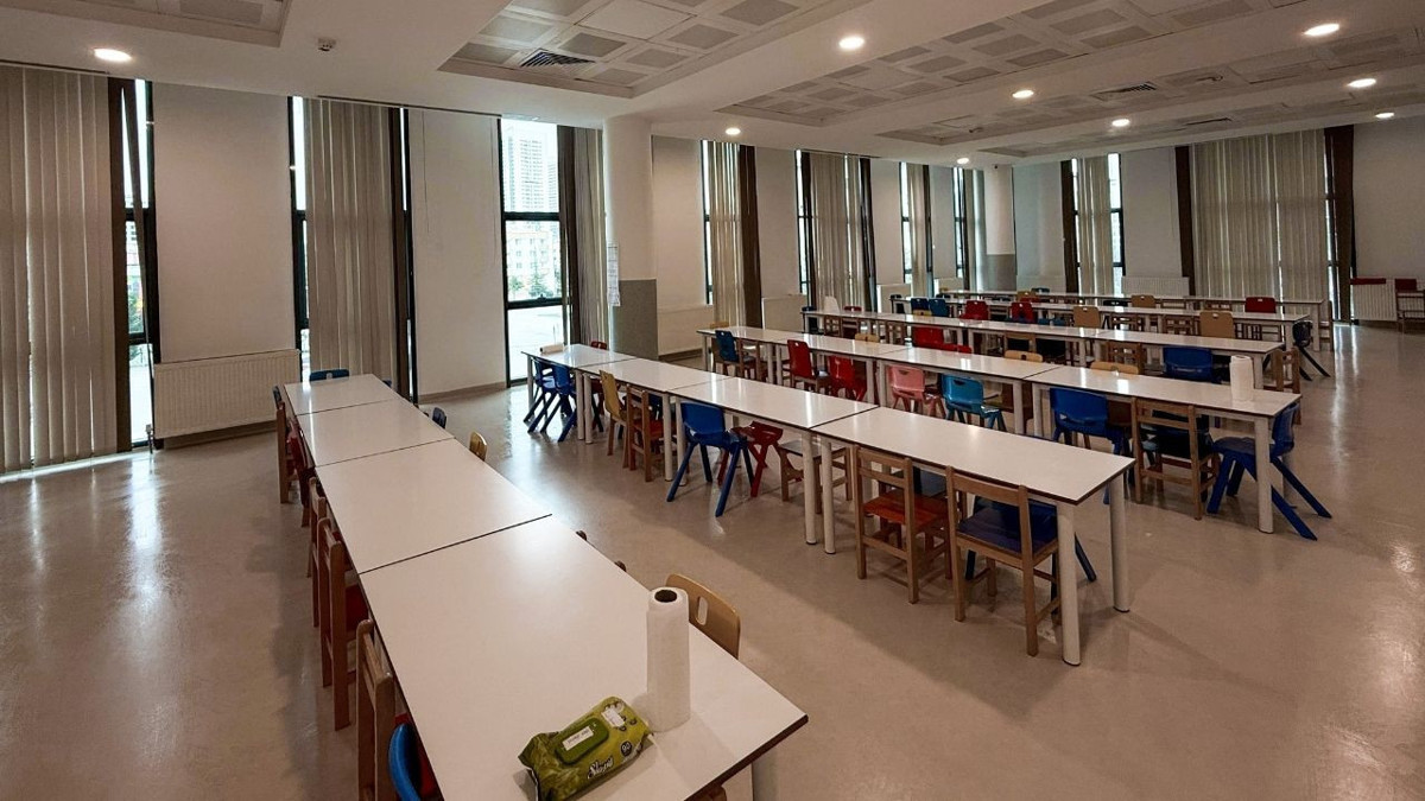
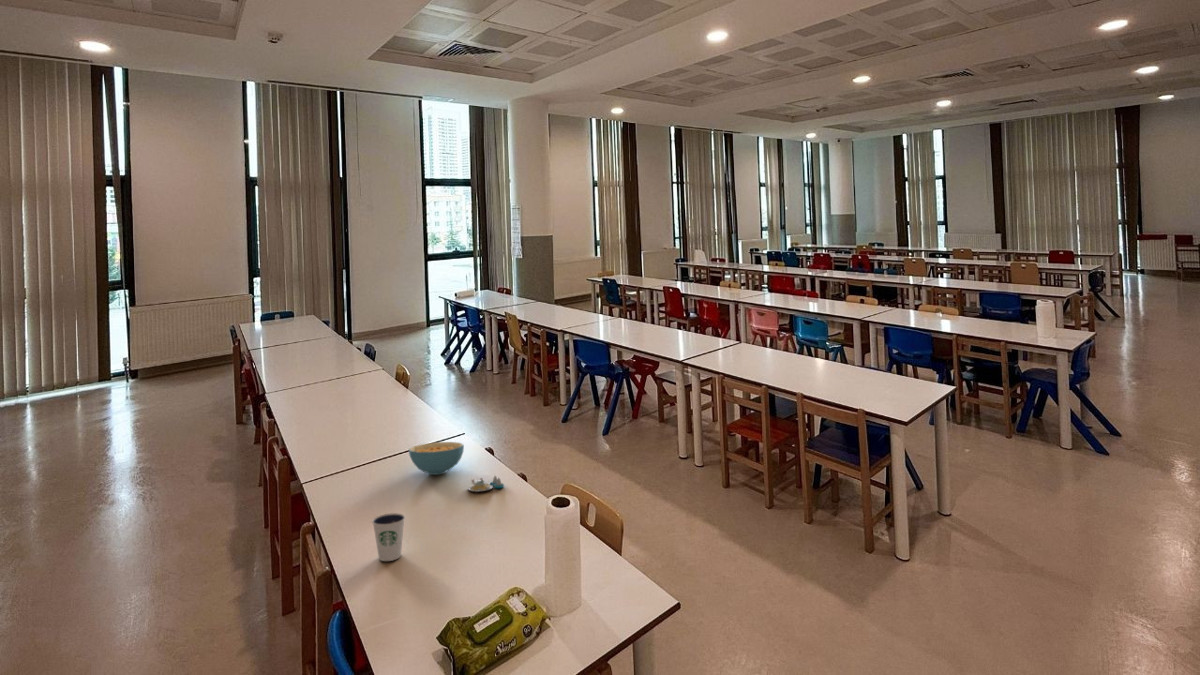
+ salt and pepper shaker set [467,474,505,493]
+ cereal bowl [407,441,465,476]
+ dixie cup [371,512,406,562]
